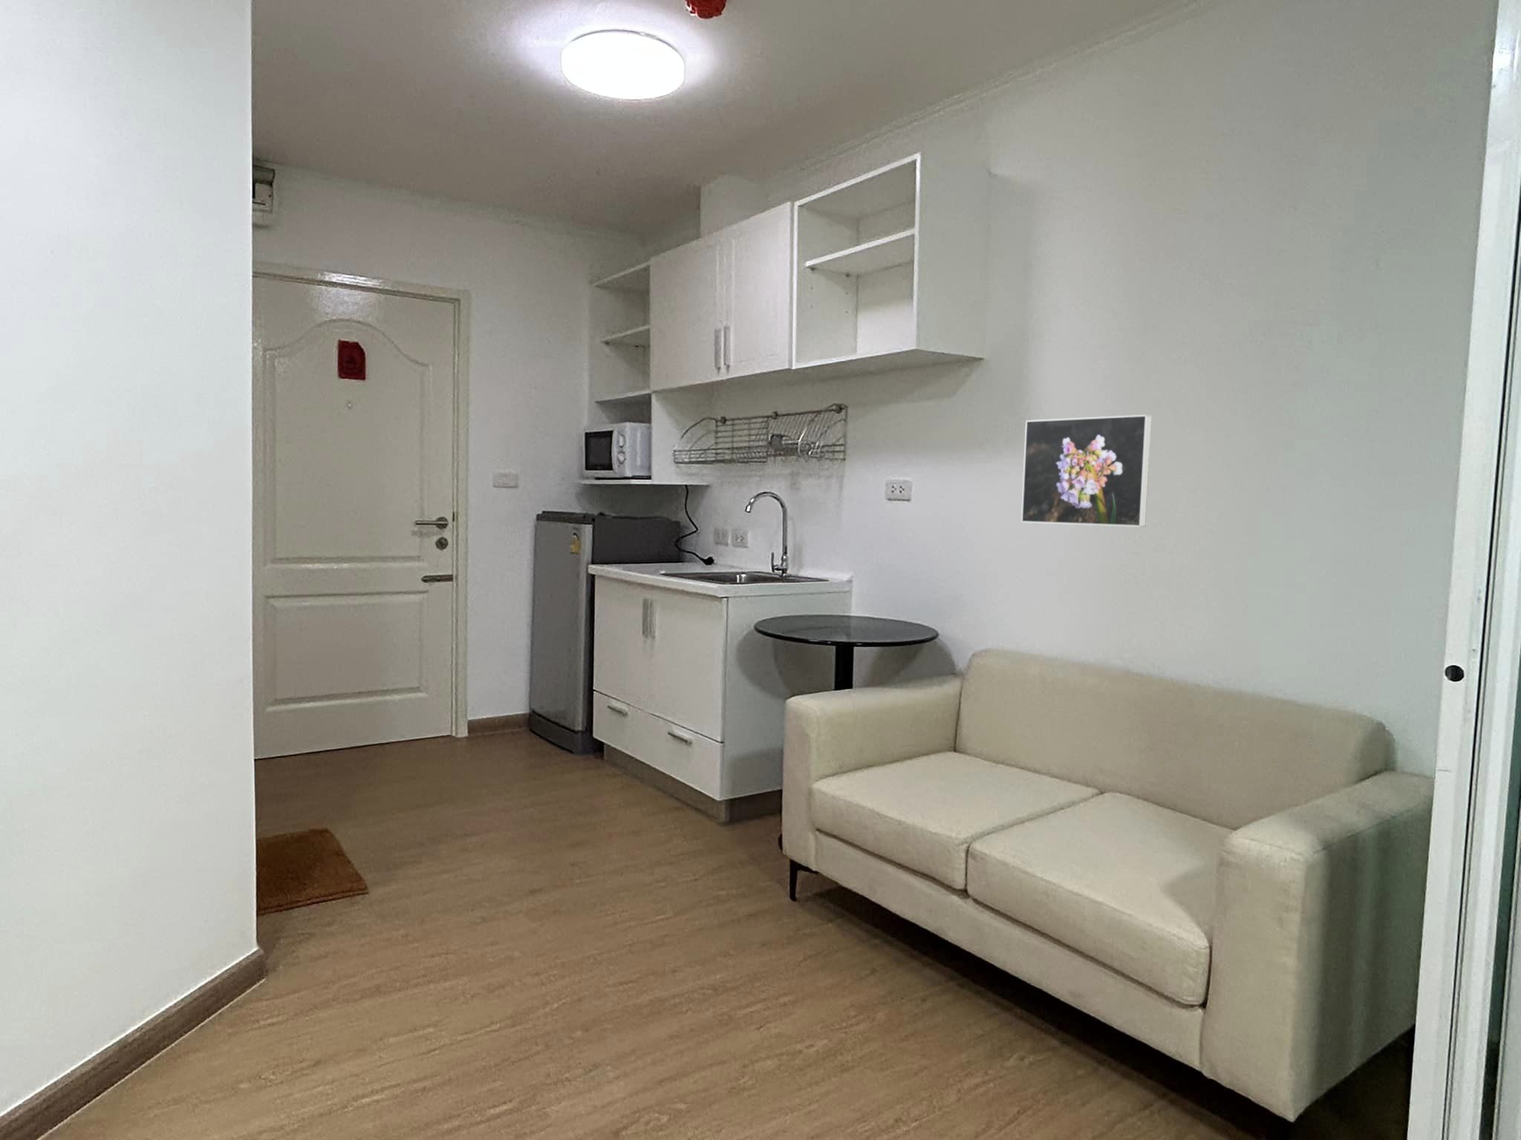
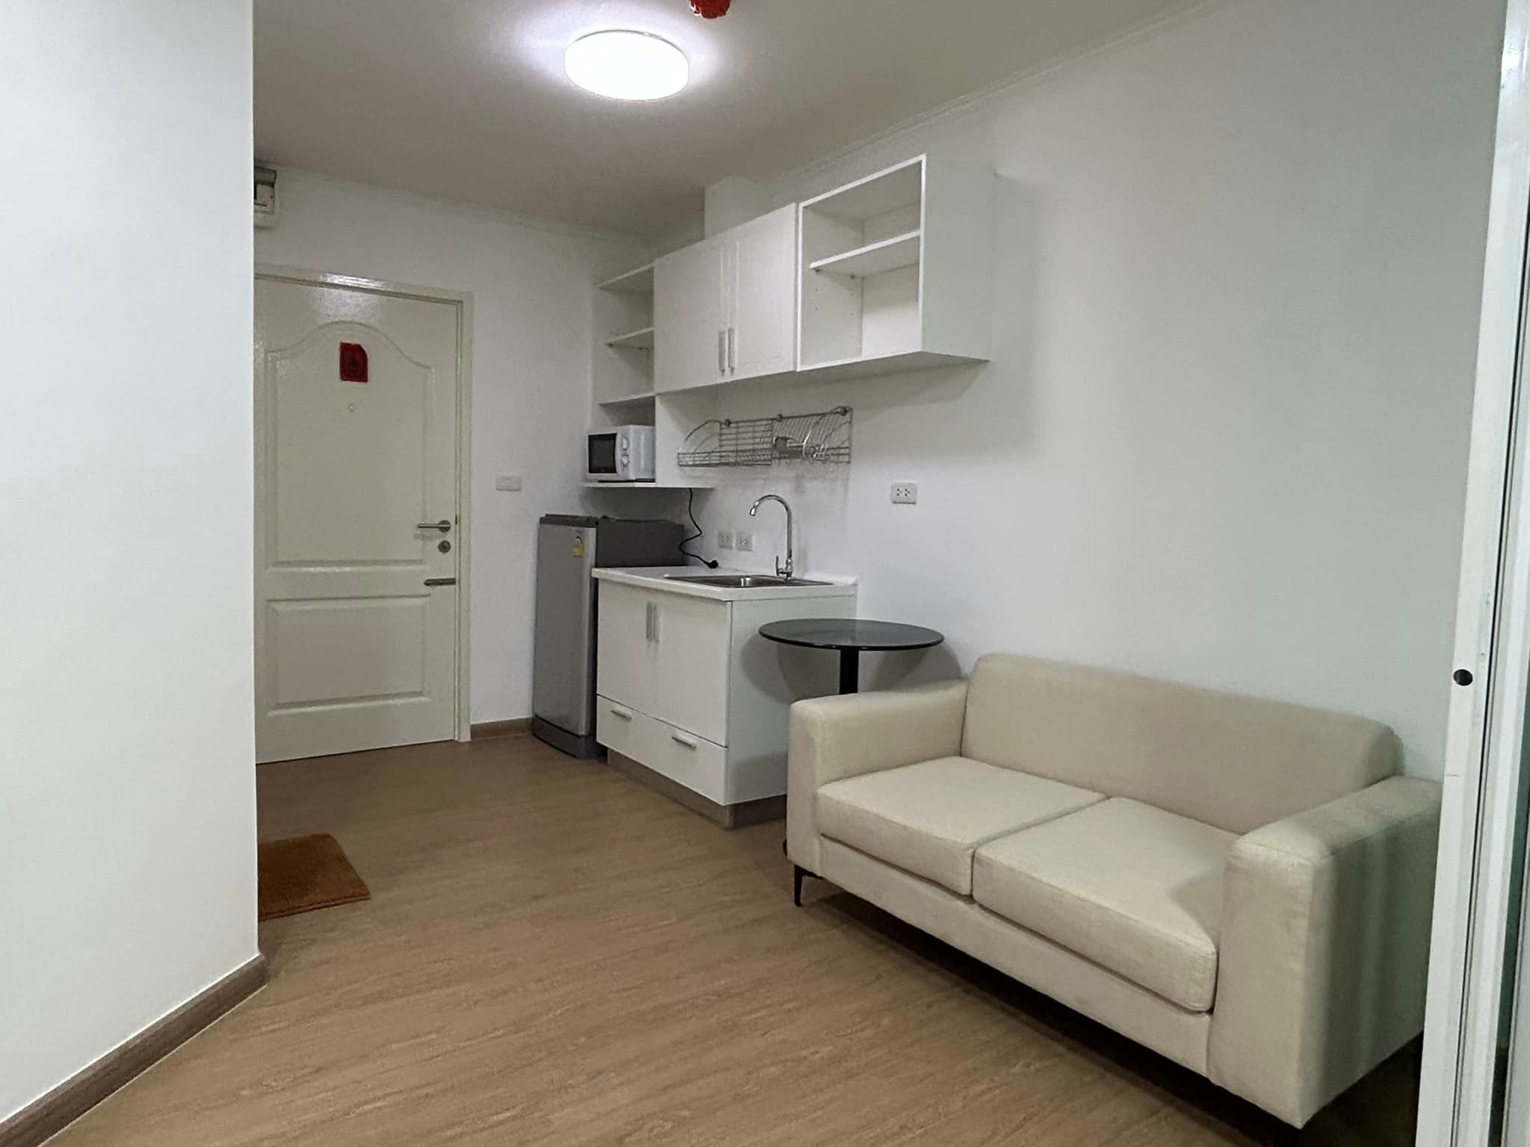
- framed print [1020,414,1152,528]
